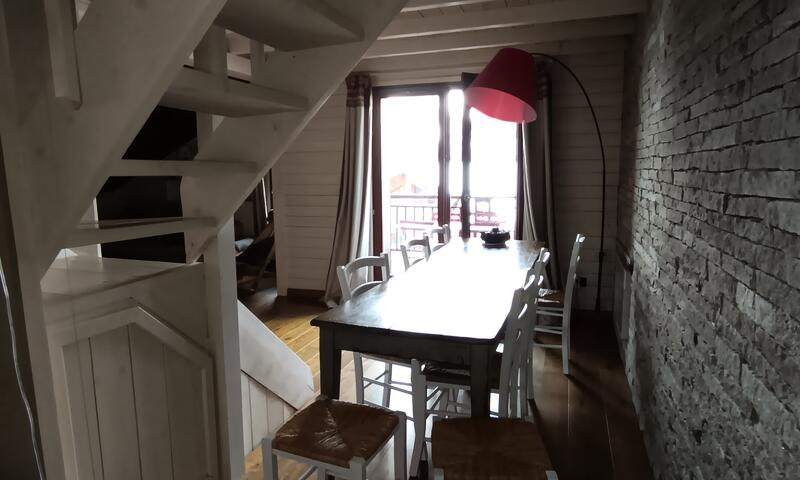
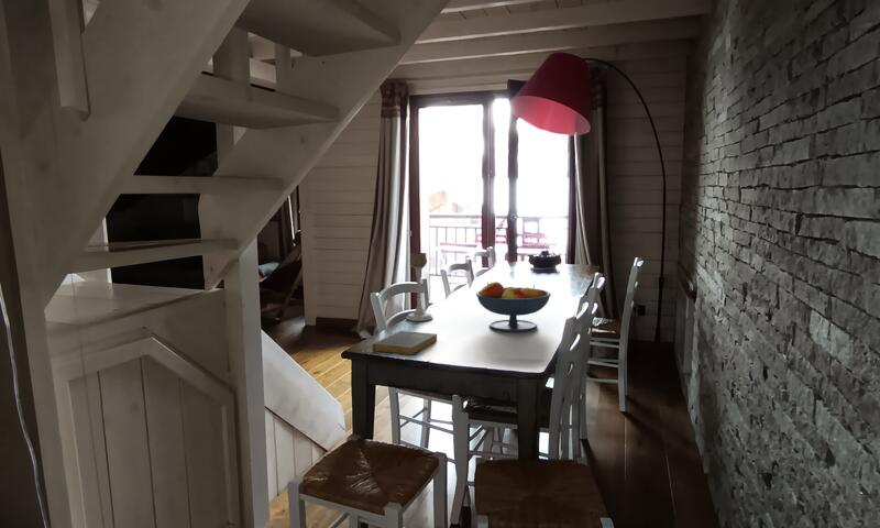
+ fruit bowl [475,280,552,332]
+ candle holder [405,252,435,322]
+ book [372,330,438,356]
